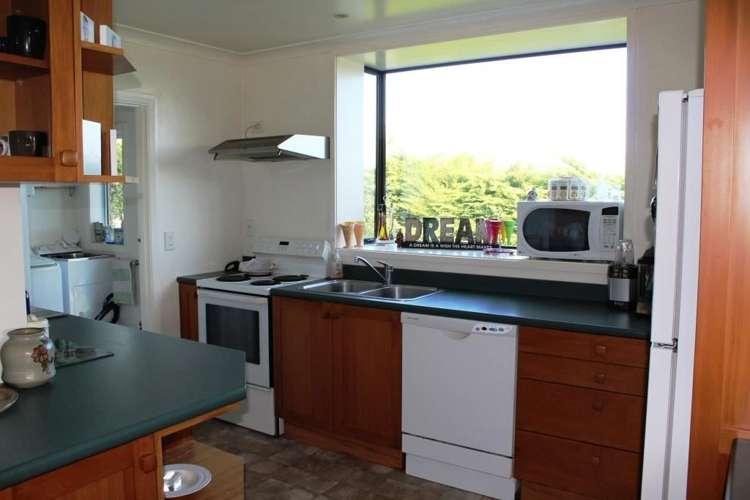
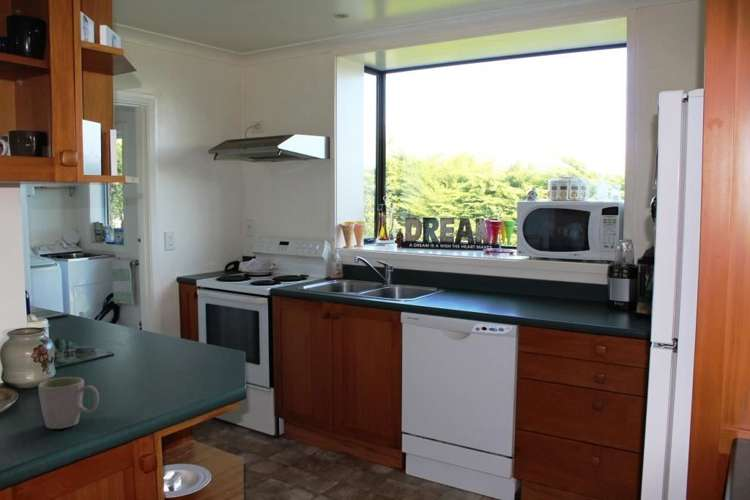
+ mug [37,376,100,430]
